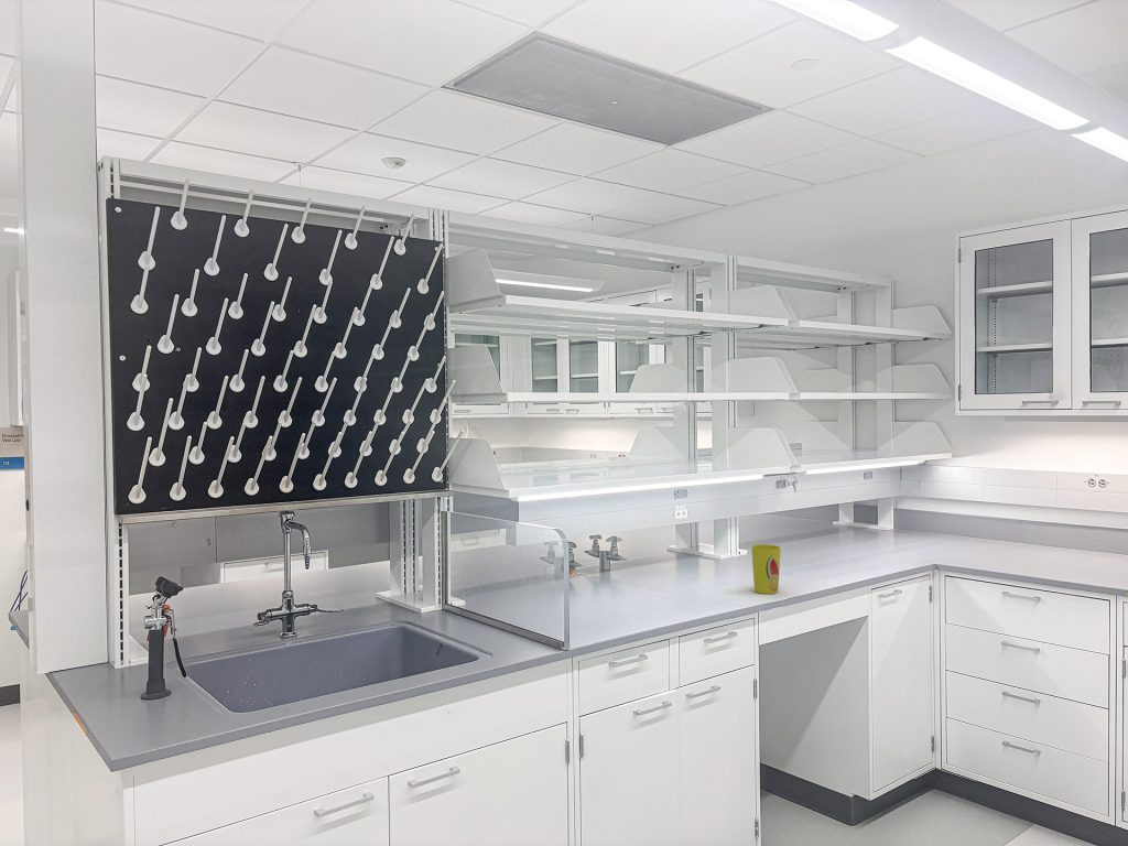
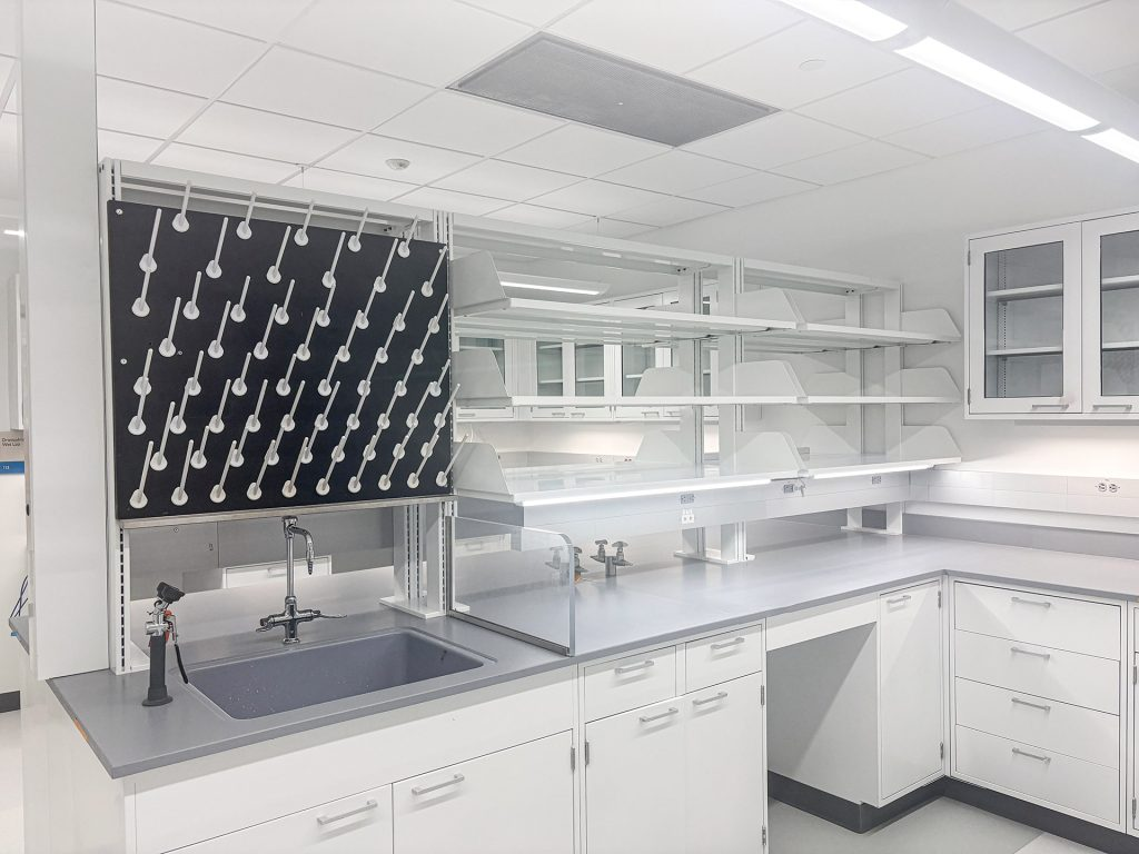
- cup [750,543,782,595]
